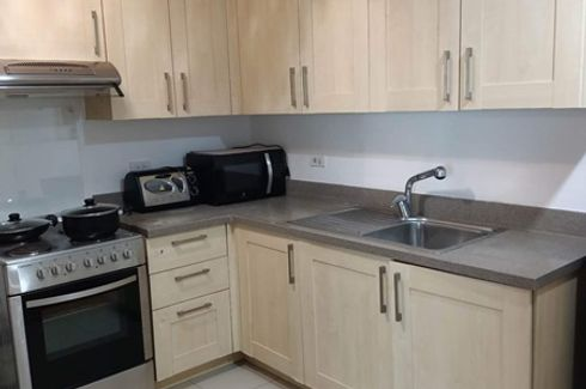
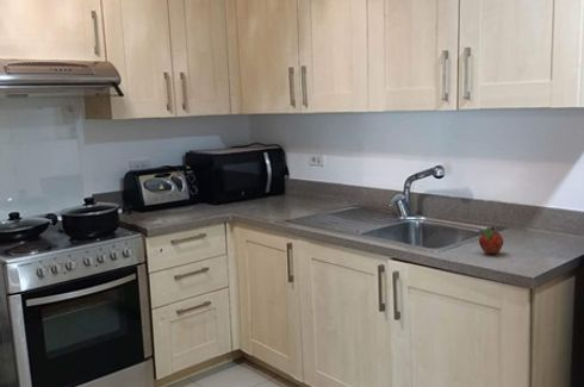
+ fruit [478,225,504,255]
